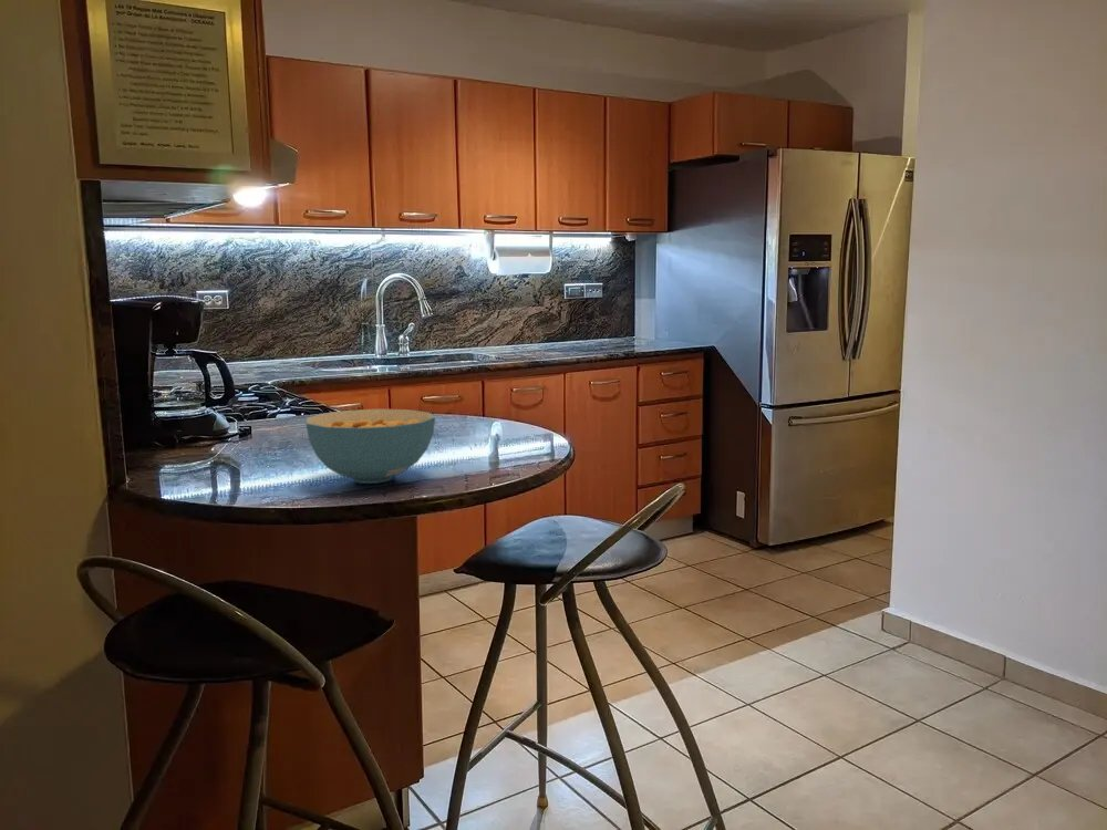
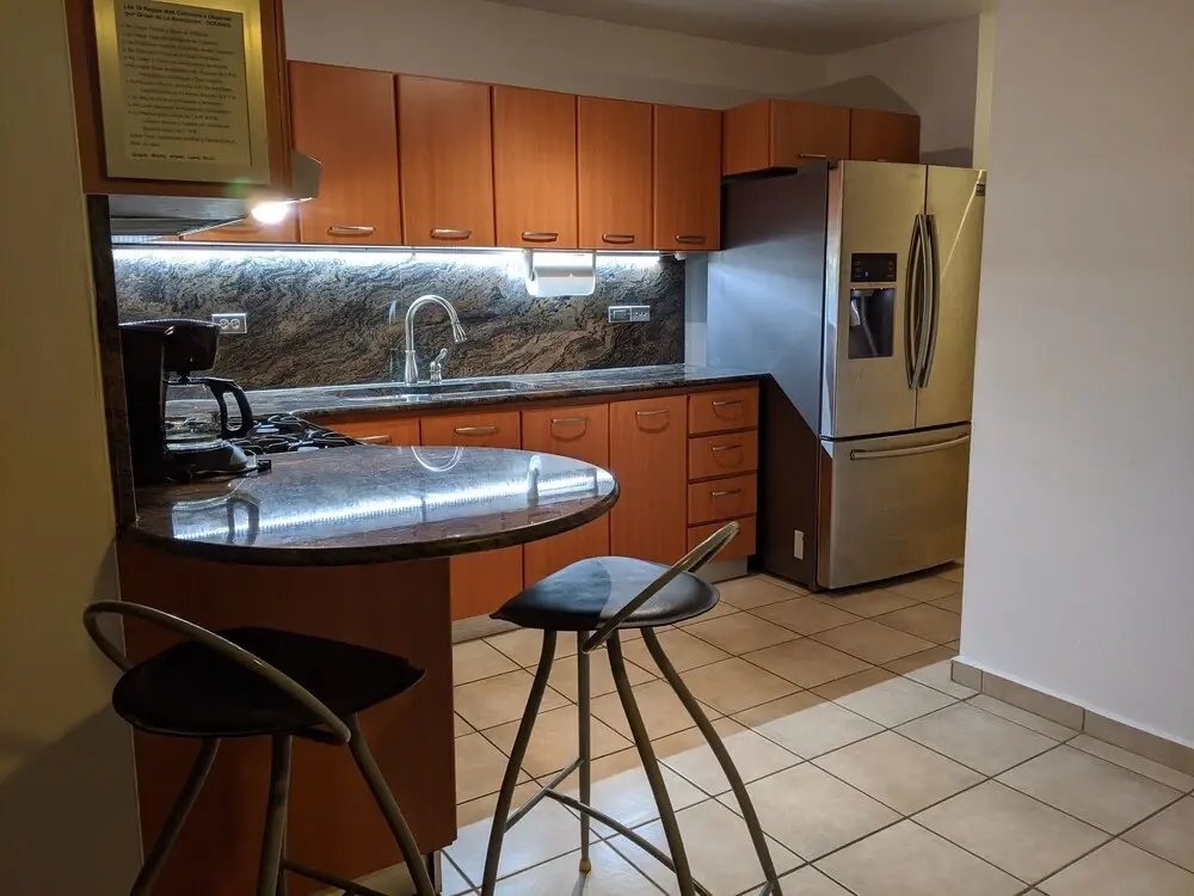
- cereal bowl [304,407,436,485]
